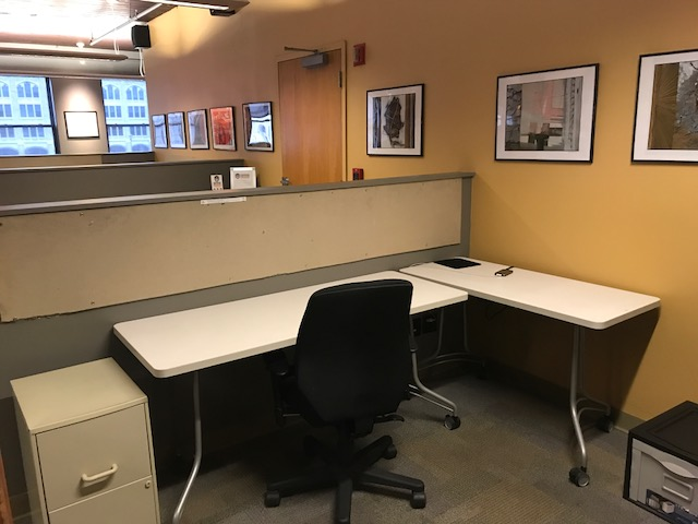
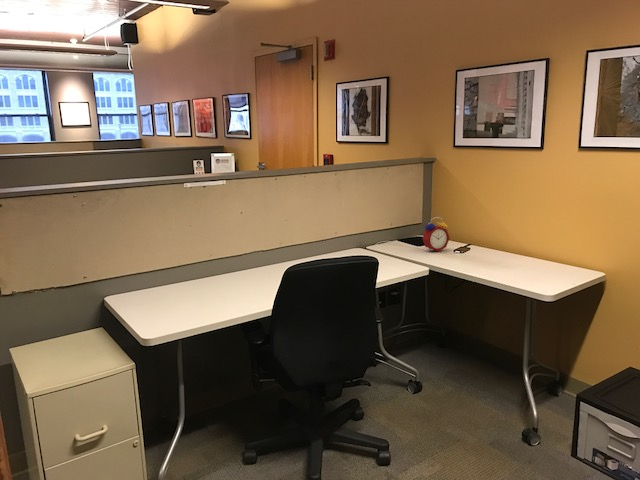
+ alarm clock [422,216,450,252]
